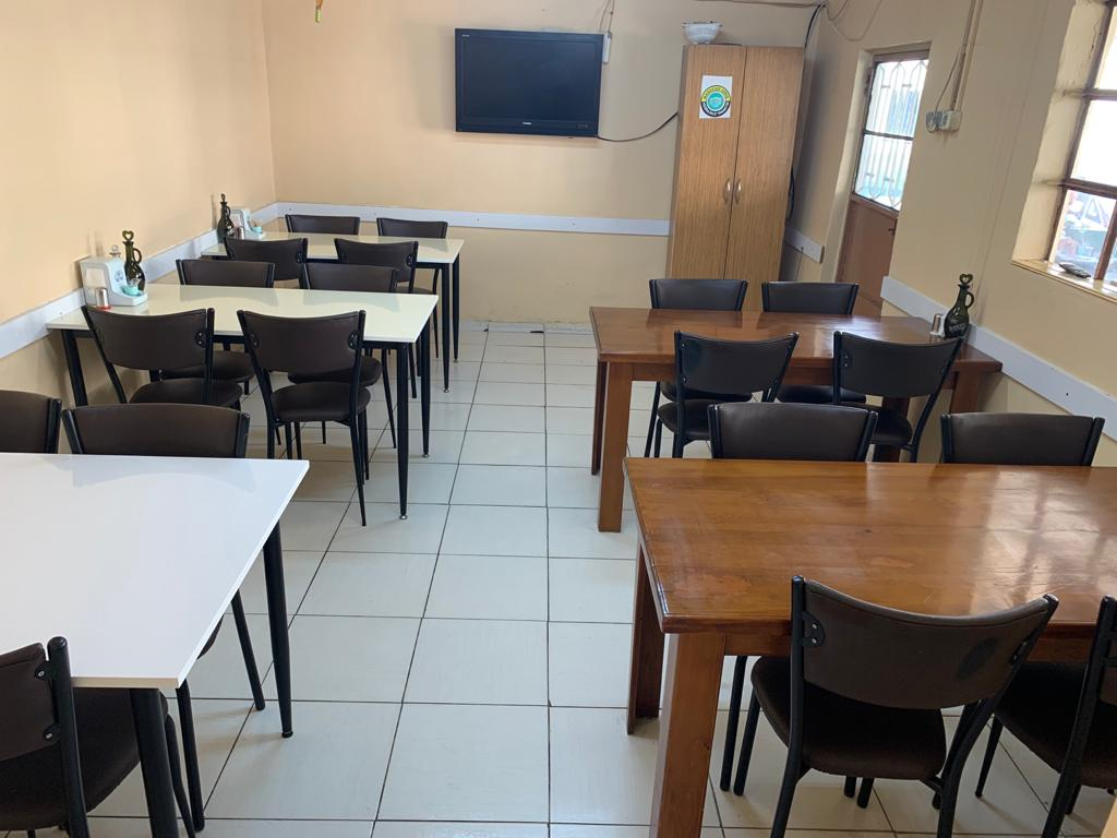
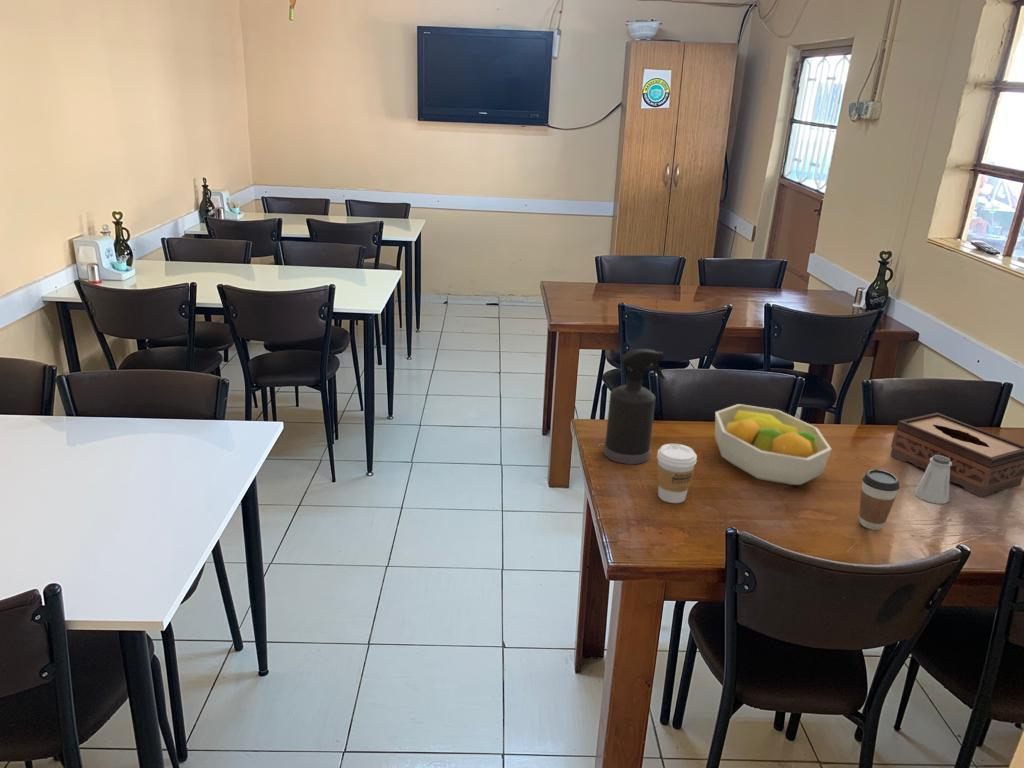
+ spray bottle [603,348,666,465]
+ saltshaker [914,455,952,505]
+ coffee cup [858,469,901,531]
+ fruit bowl [714,403,833,486]
+ coffee cup [656,443,698,504]
+ tissue box [890,412,1024,498]
